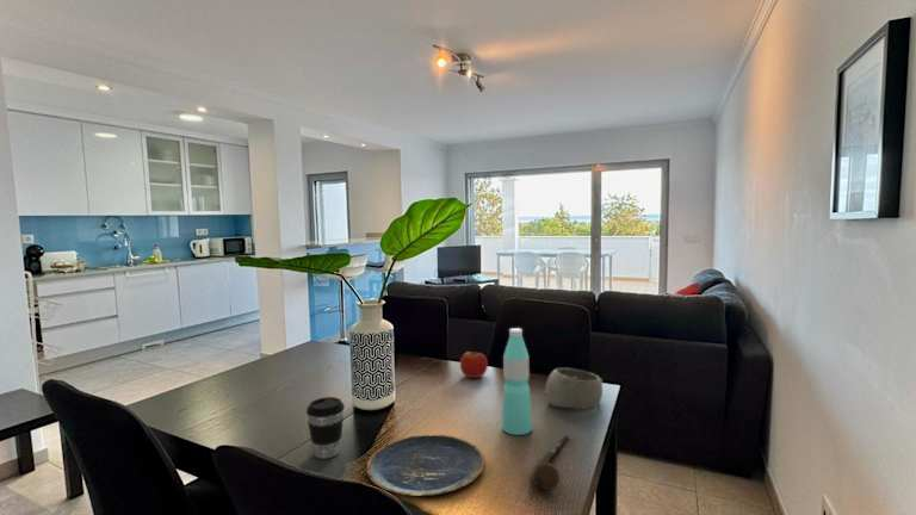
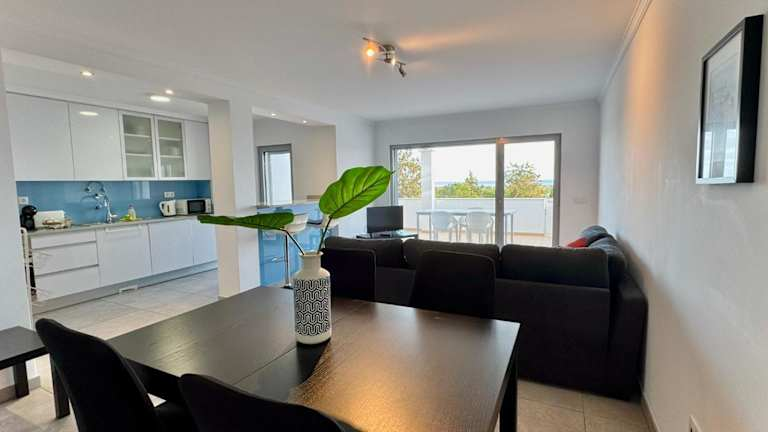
- coffee cup [305,396,346,460]
- plate [365,434,487,498]
- water bottle [501,327,533,436]
- apple [459,349,489,379]
- spoon [528,434,570,491]
- bowl [543,367,605,410]
